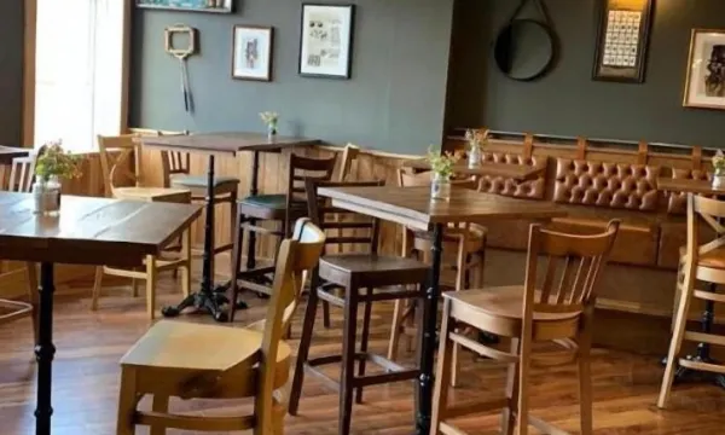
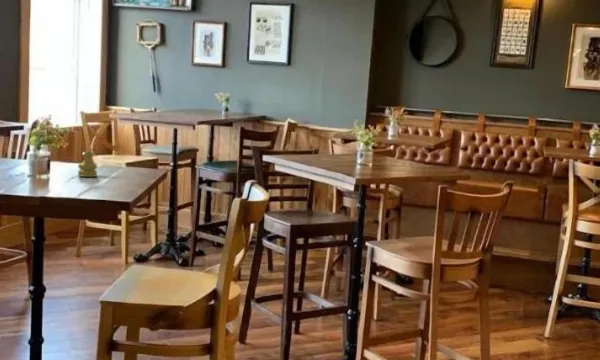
+ salt shaker [77,150,99,178]
